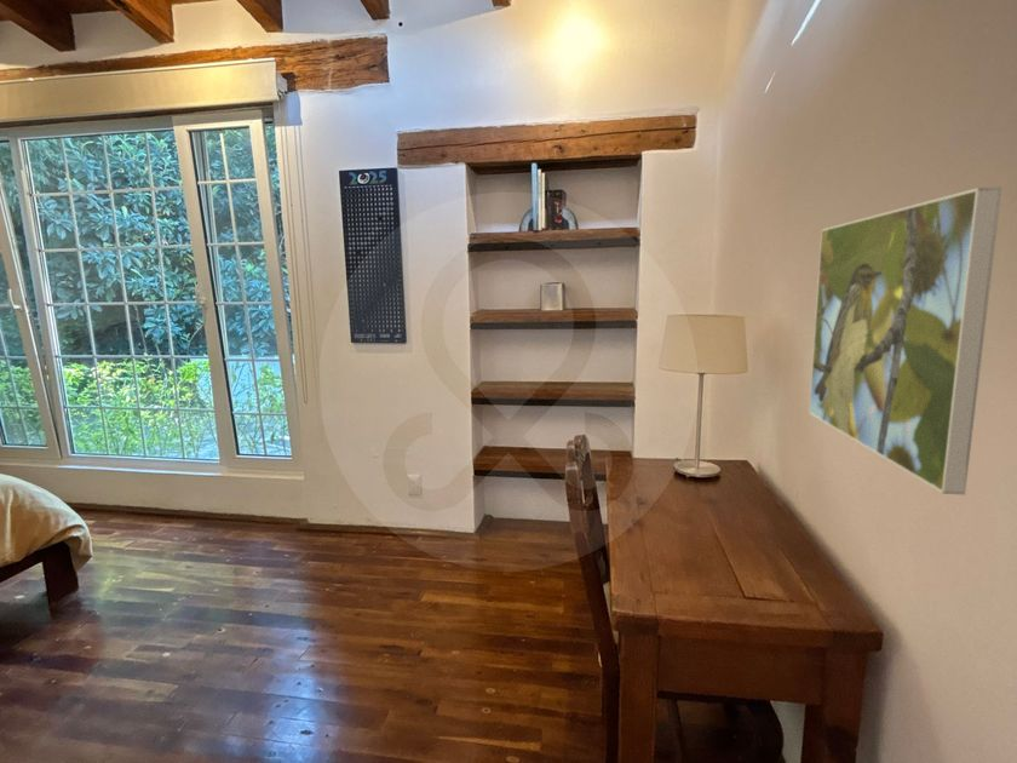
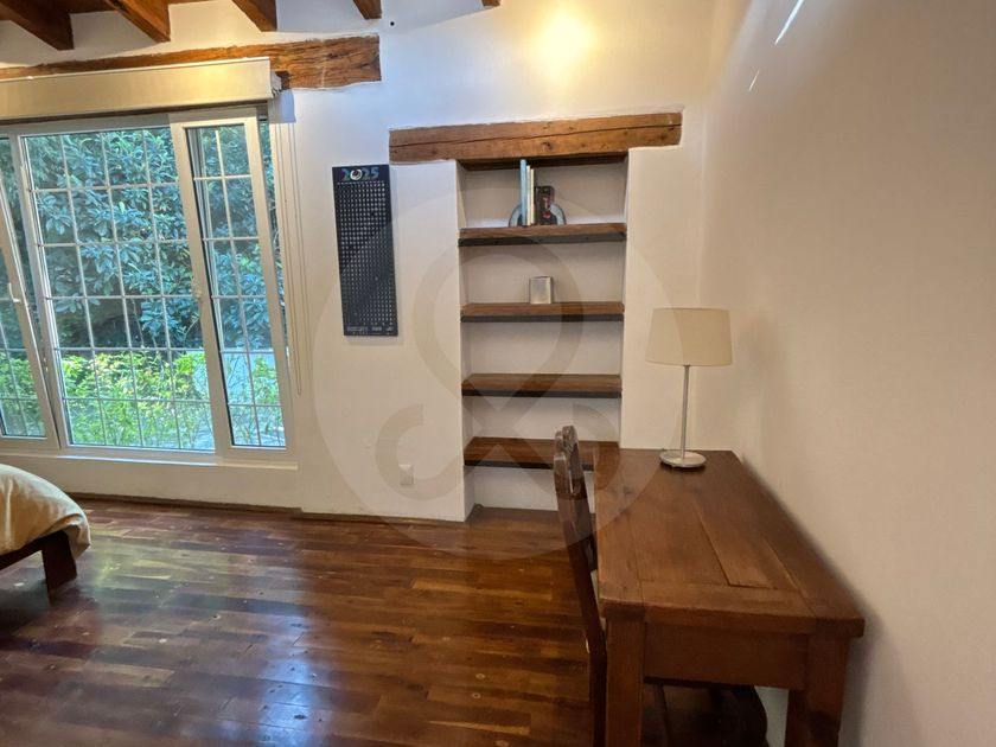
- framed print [808,185,1004,495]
